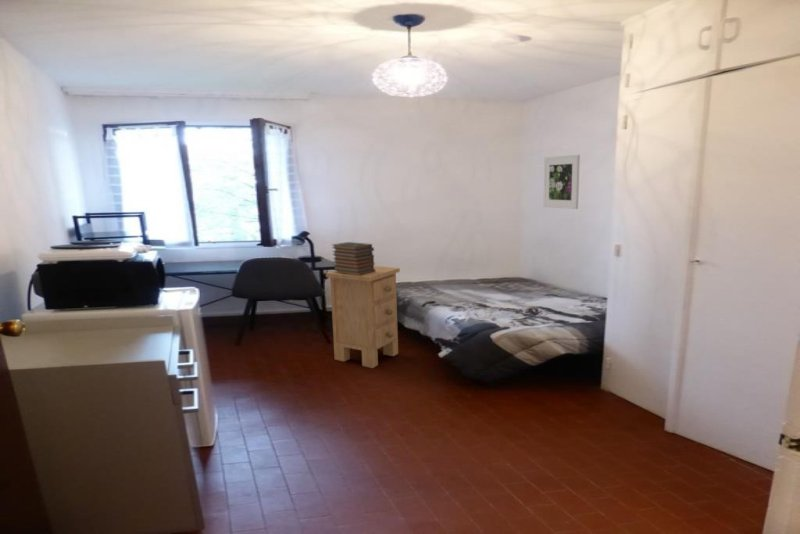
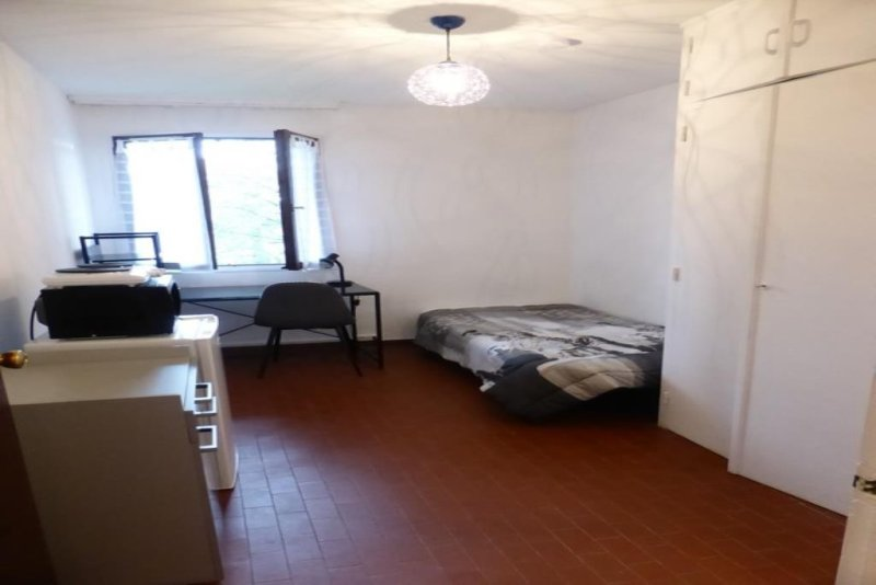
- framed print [543,154,581,210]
- nightstand [325,265,401,369]
- book stack [331,241,375,276]
